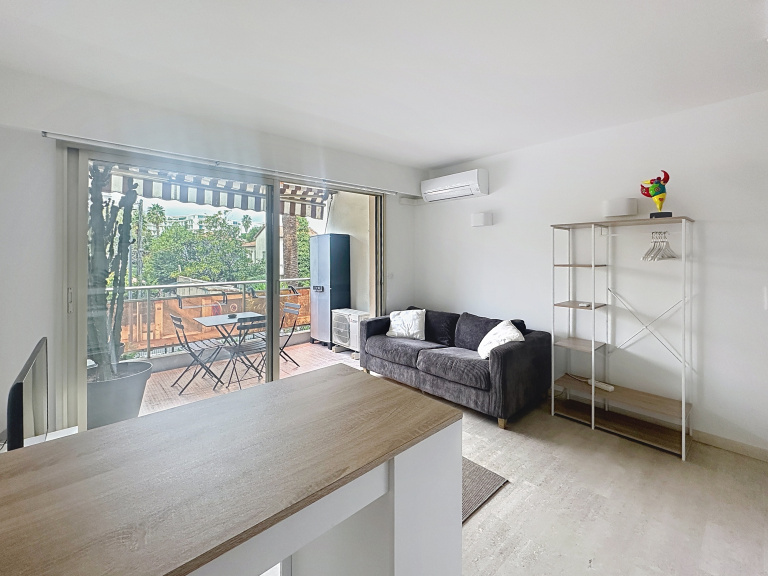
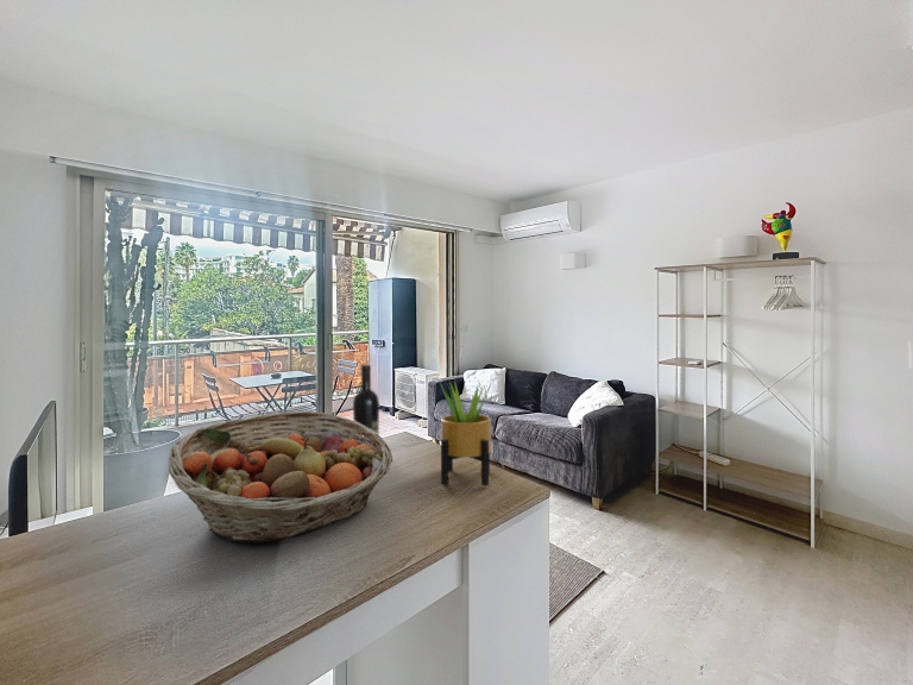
+ wine bottle [352,364,380,436]
+ potted plant [437,376,496,488]
+ fruit basket [168,410,393,543]
